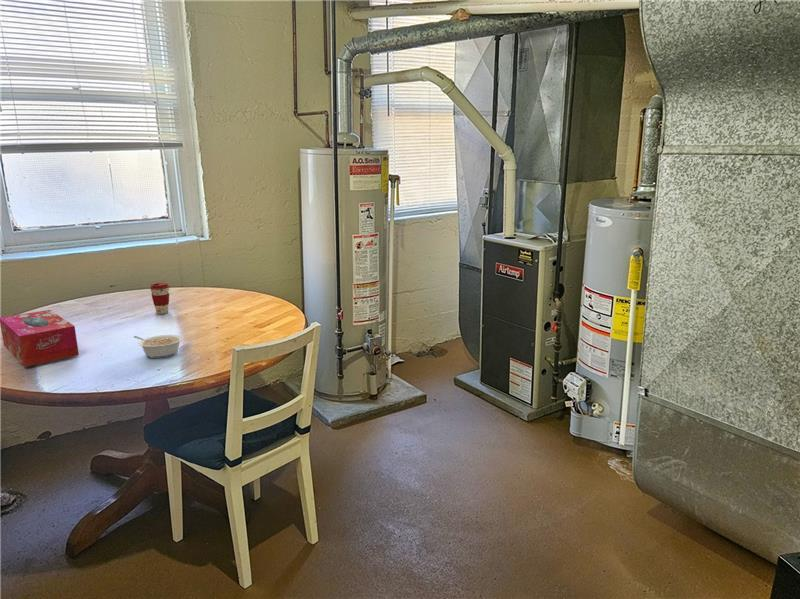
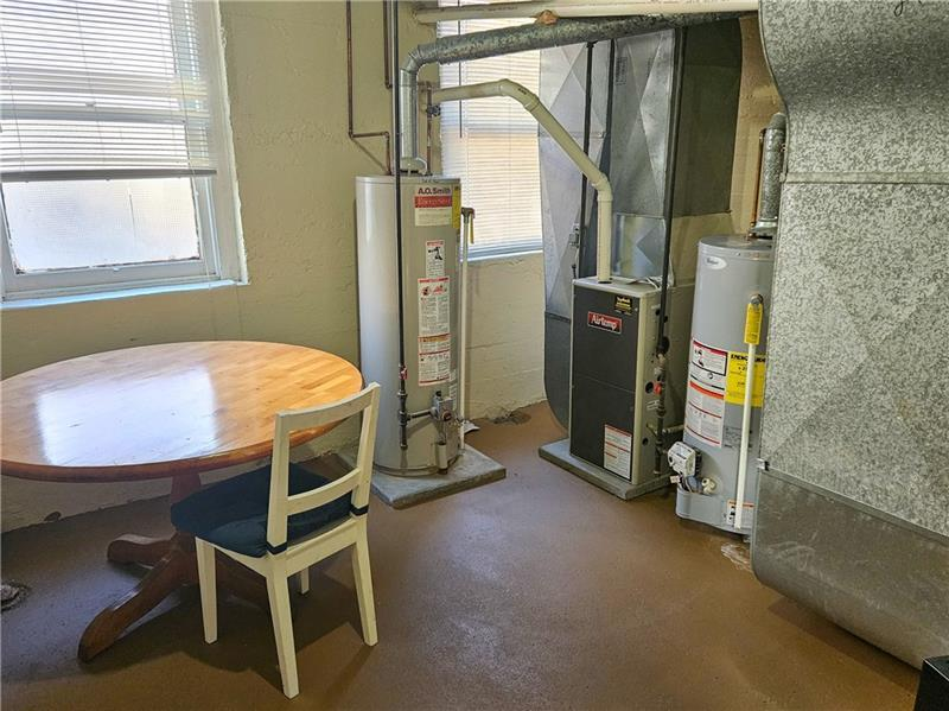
- tissue box [0,309,80,368]
- legume [133,334,184,359]
- coffee cup [149,282,171,315]
